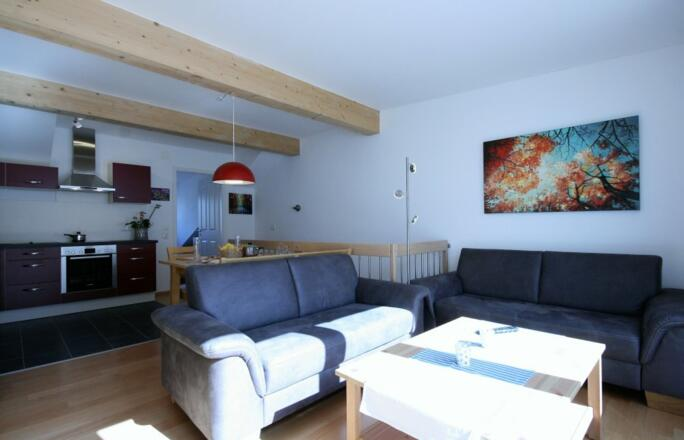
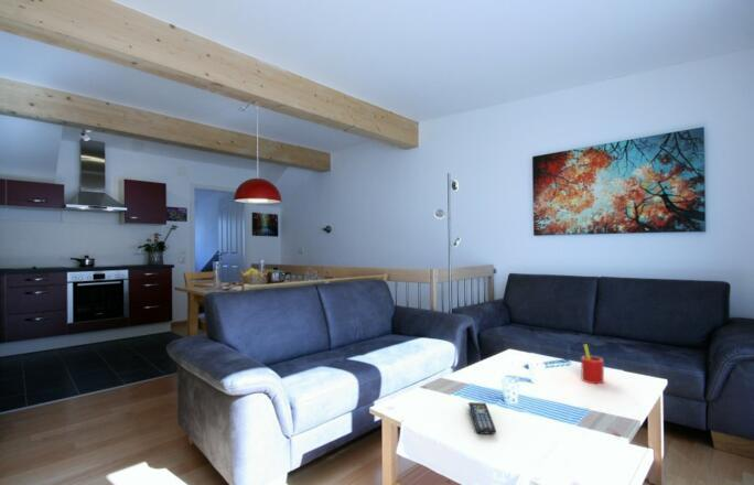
+ remote control [467,401,497,435]
+ straw [580,343,605,385]
